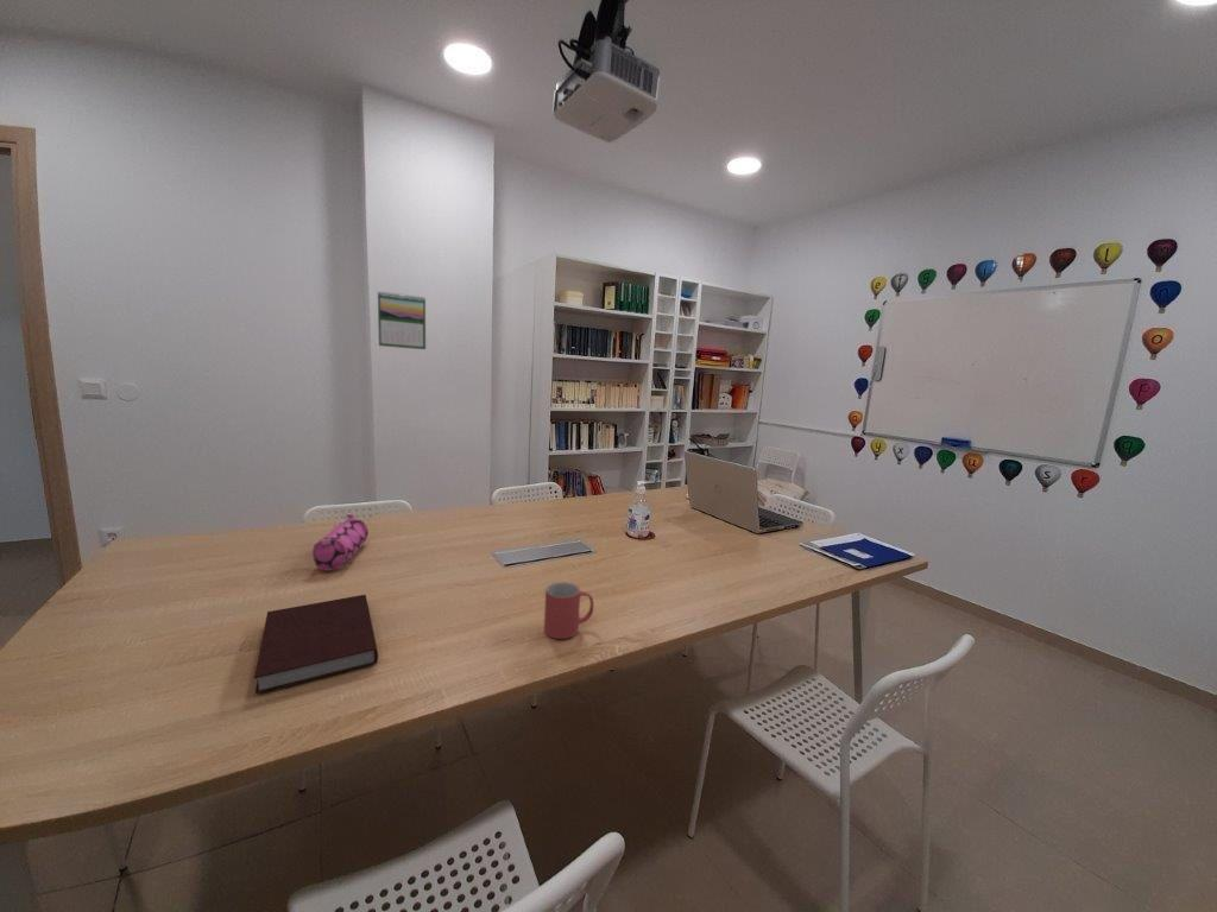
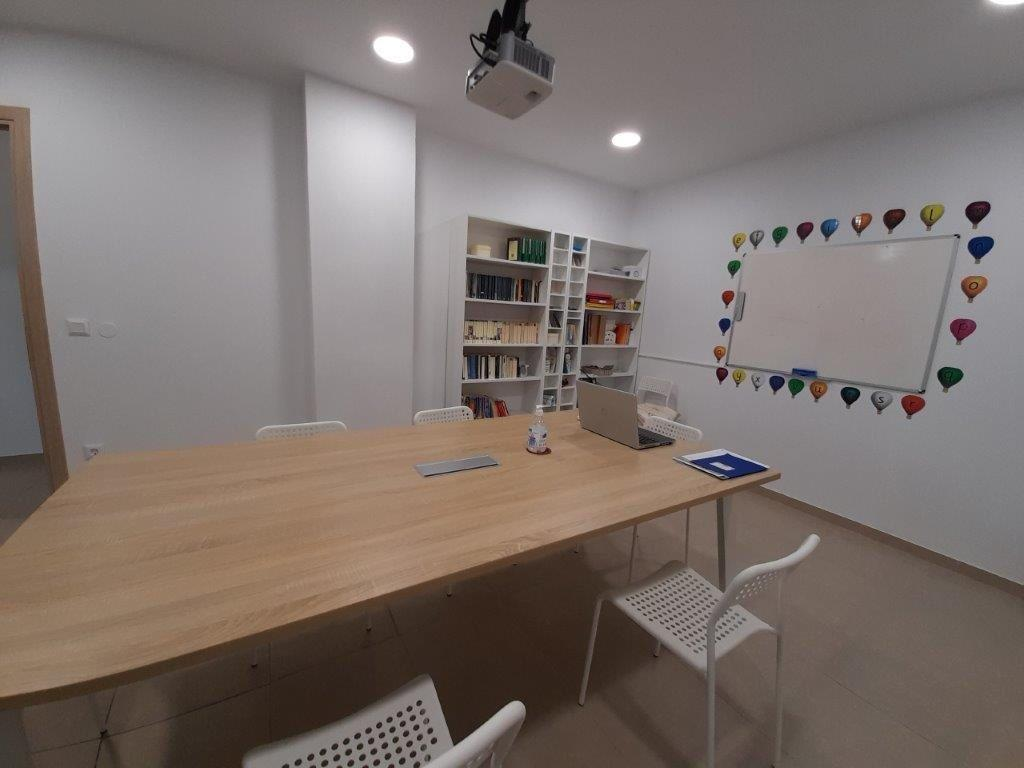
- mug [543,581,594,640]
- notebook [253,594,379,695]
- calendar [377,290,427,350]
- pencil case [311,513,370,571]
